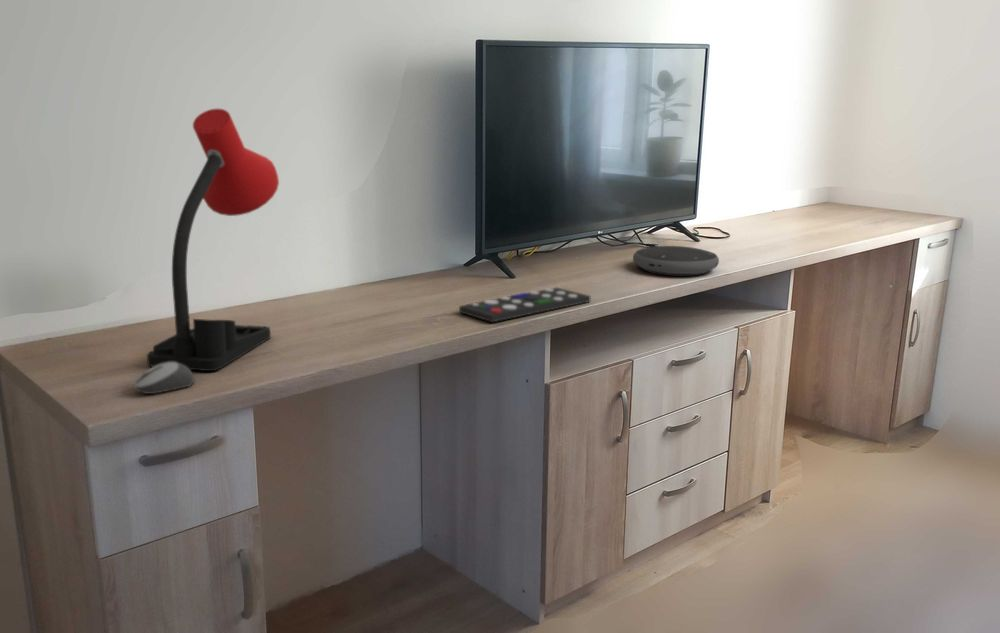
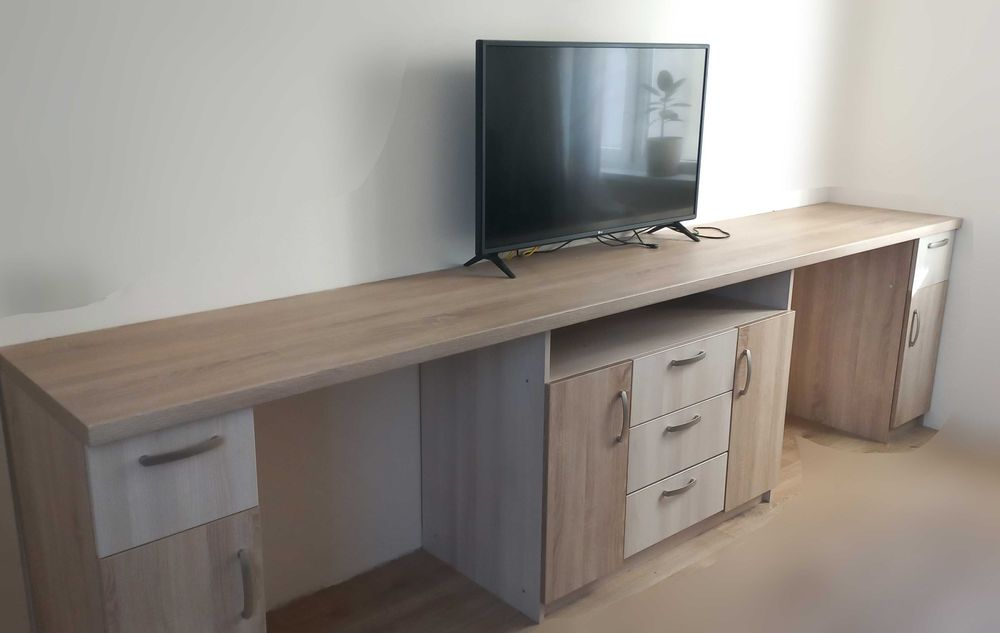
- remote control [458,287,591,323]
- computer mouse [131,362,195,395]
- desk lamp [146,108,280,372]
- speaker [632,245,720,276]
